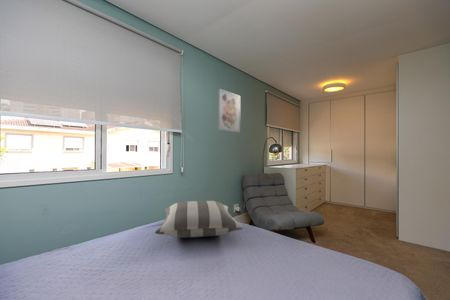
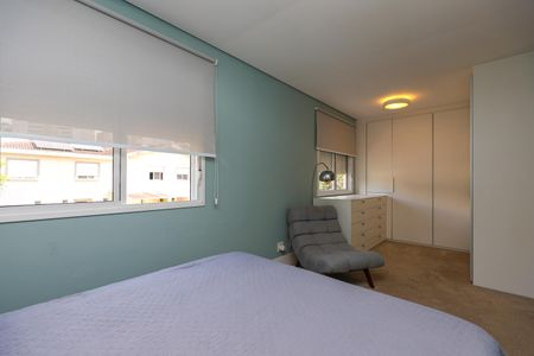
- pillow [154,200,244,239]
- wall art [217,88,241,134]
